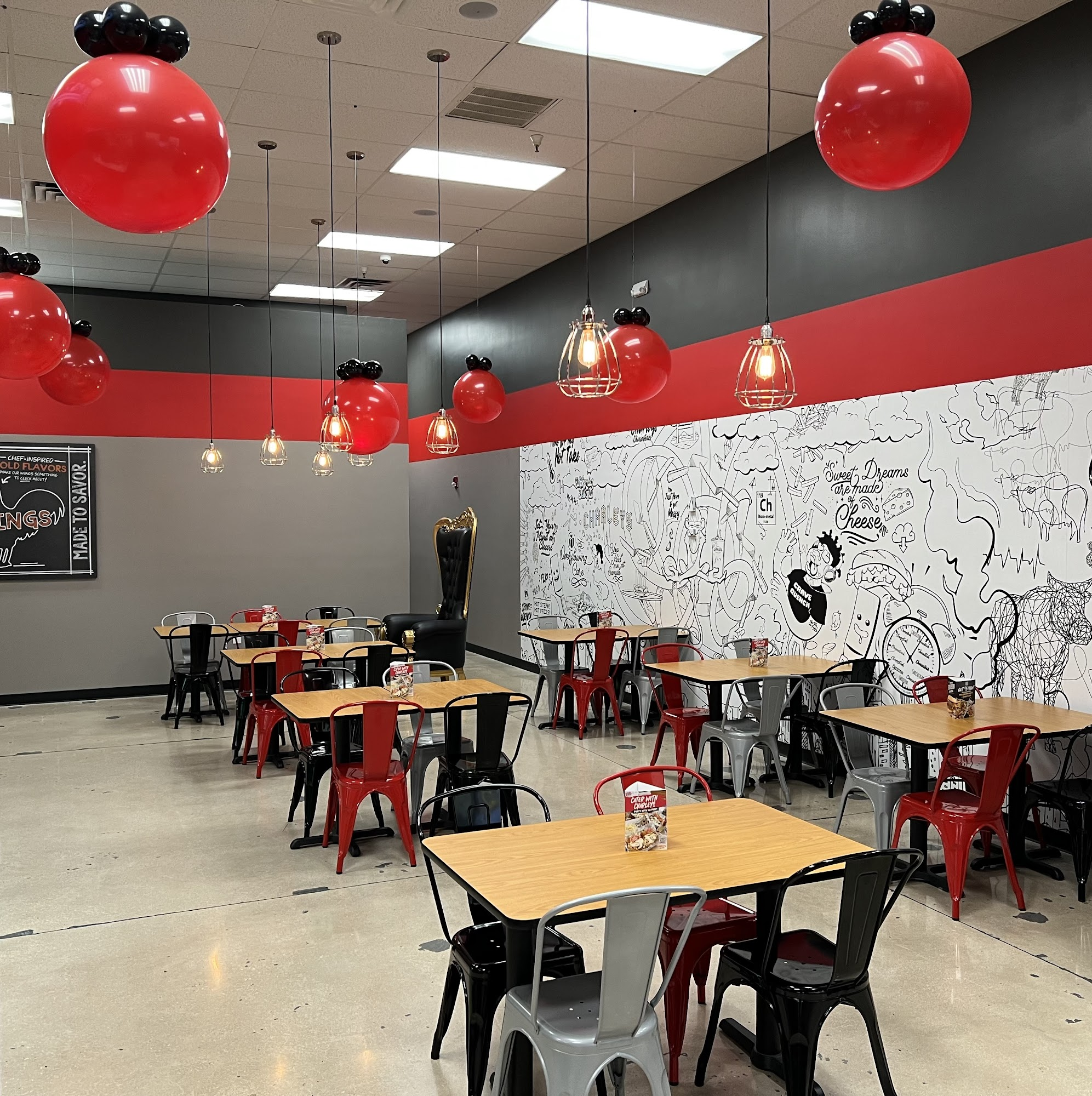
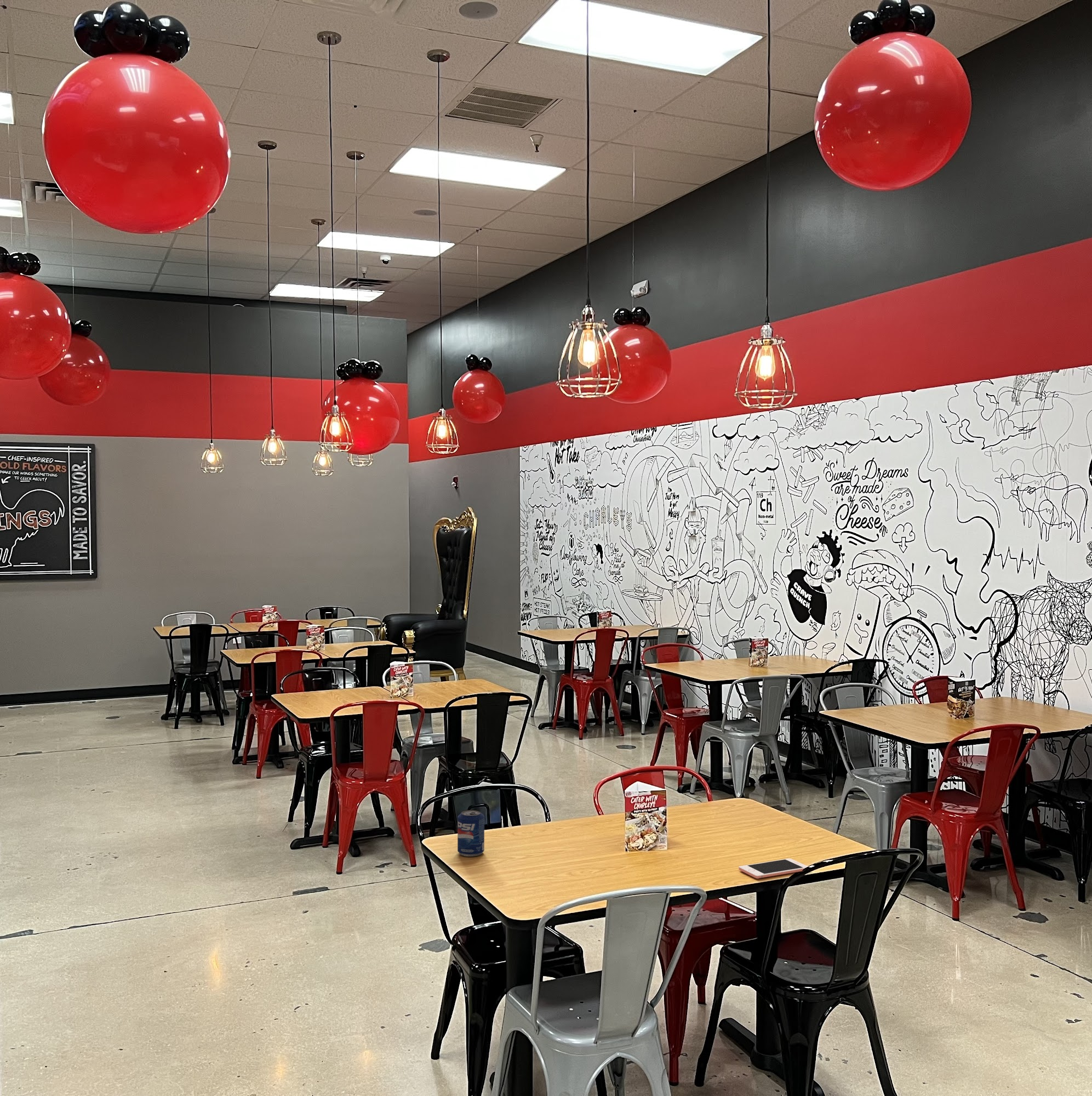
+ beverage can [457,809,485,857]
+ cell phone [738,858,809,879]
